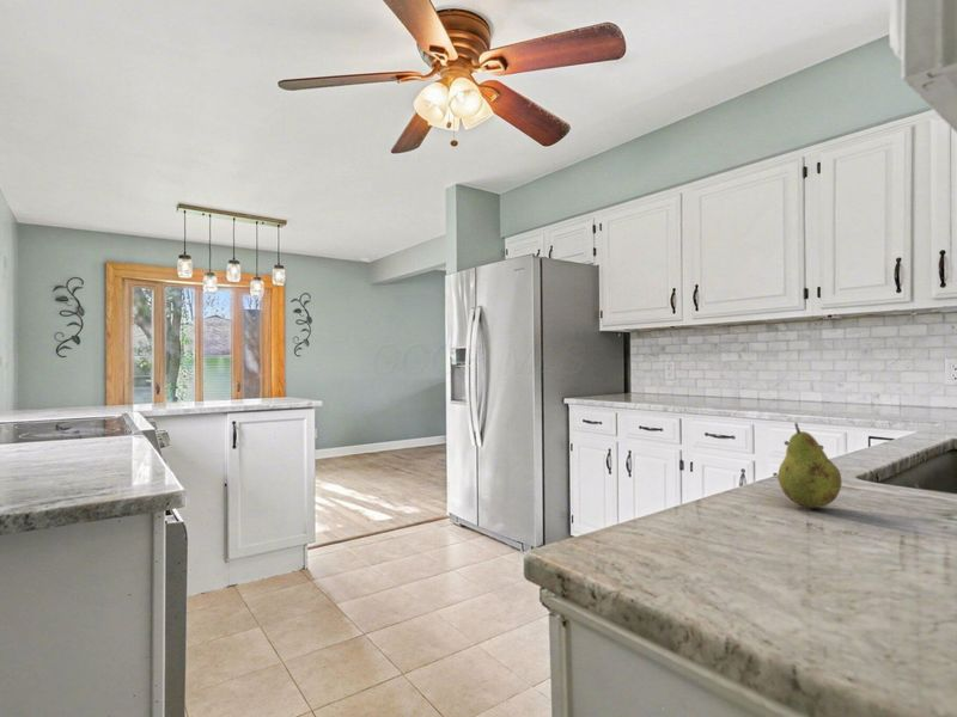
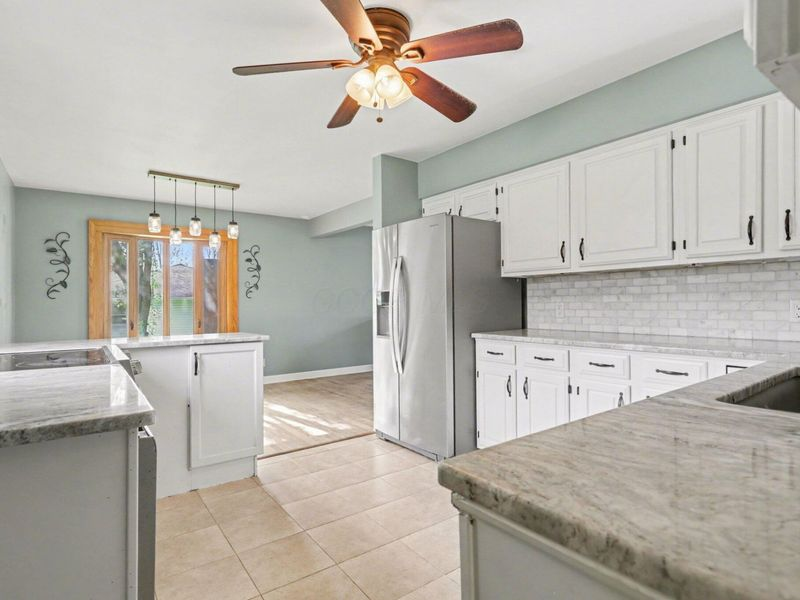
- fruit [776,422,843,509]
